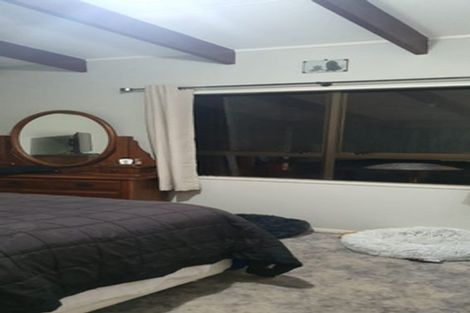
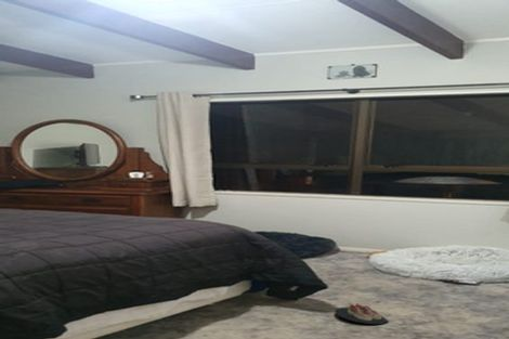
+ slippers [334,302,390,325]
